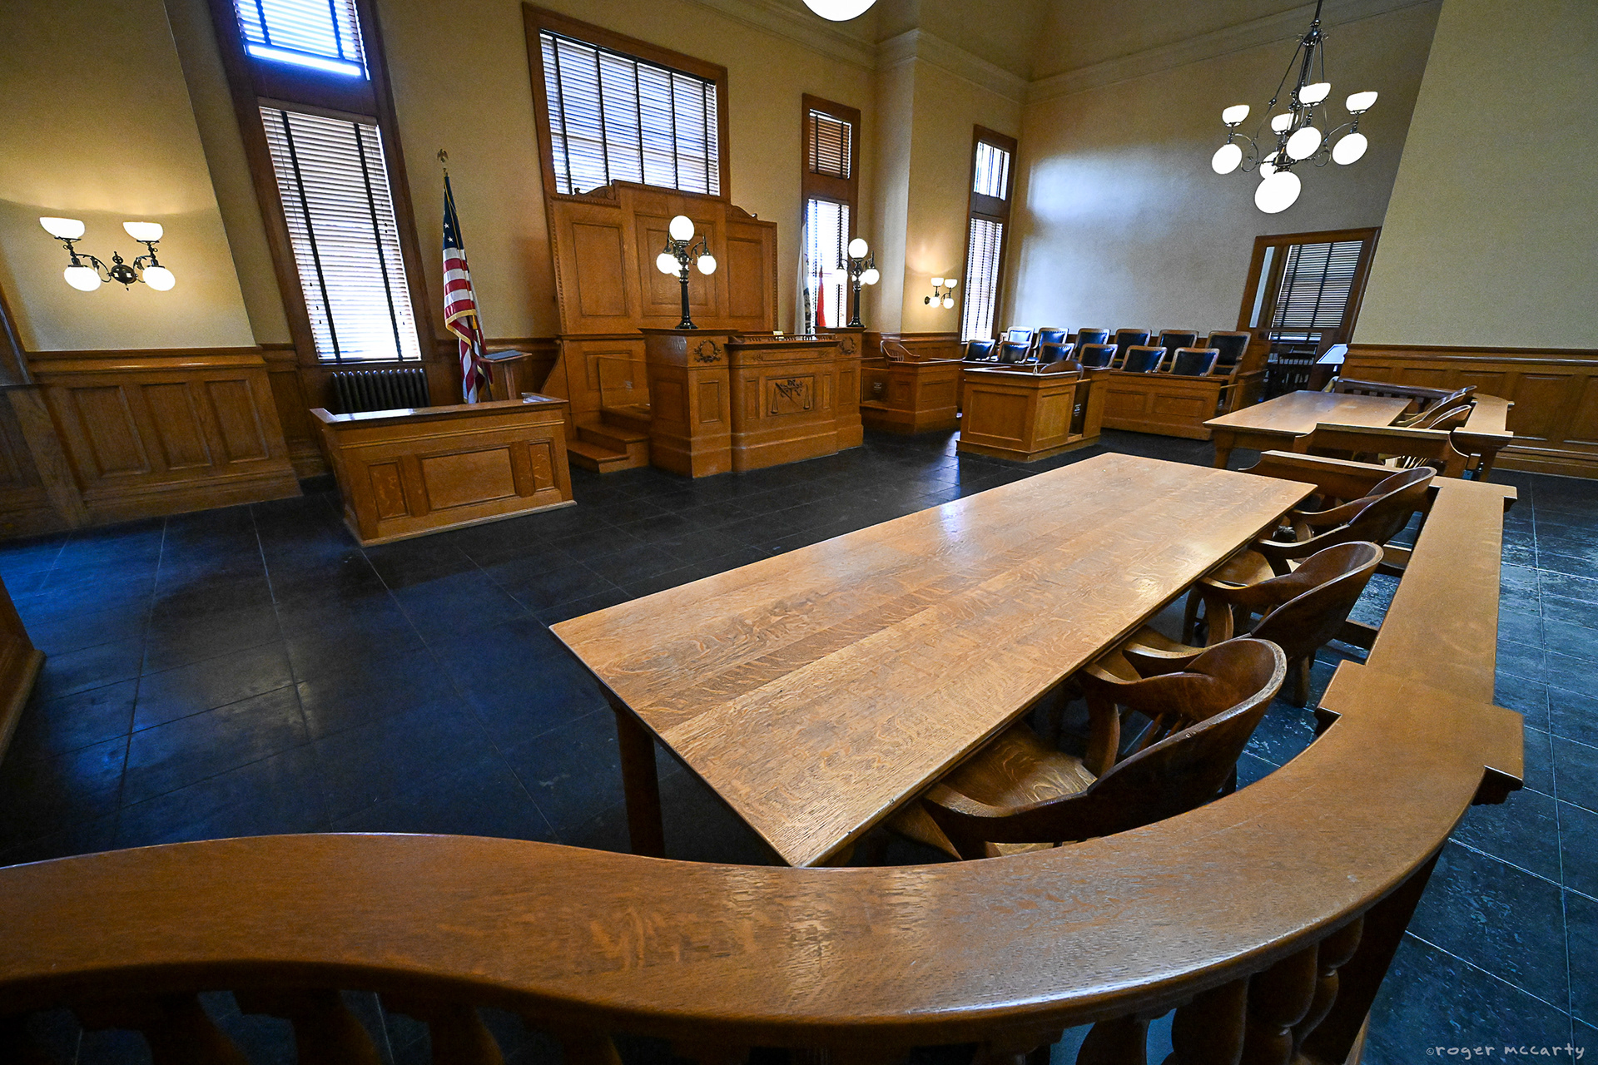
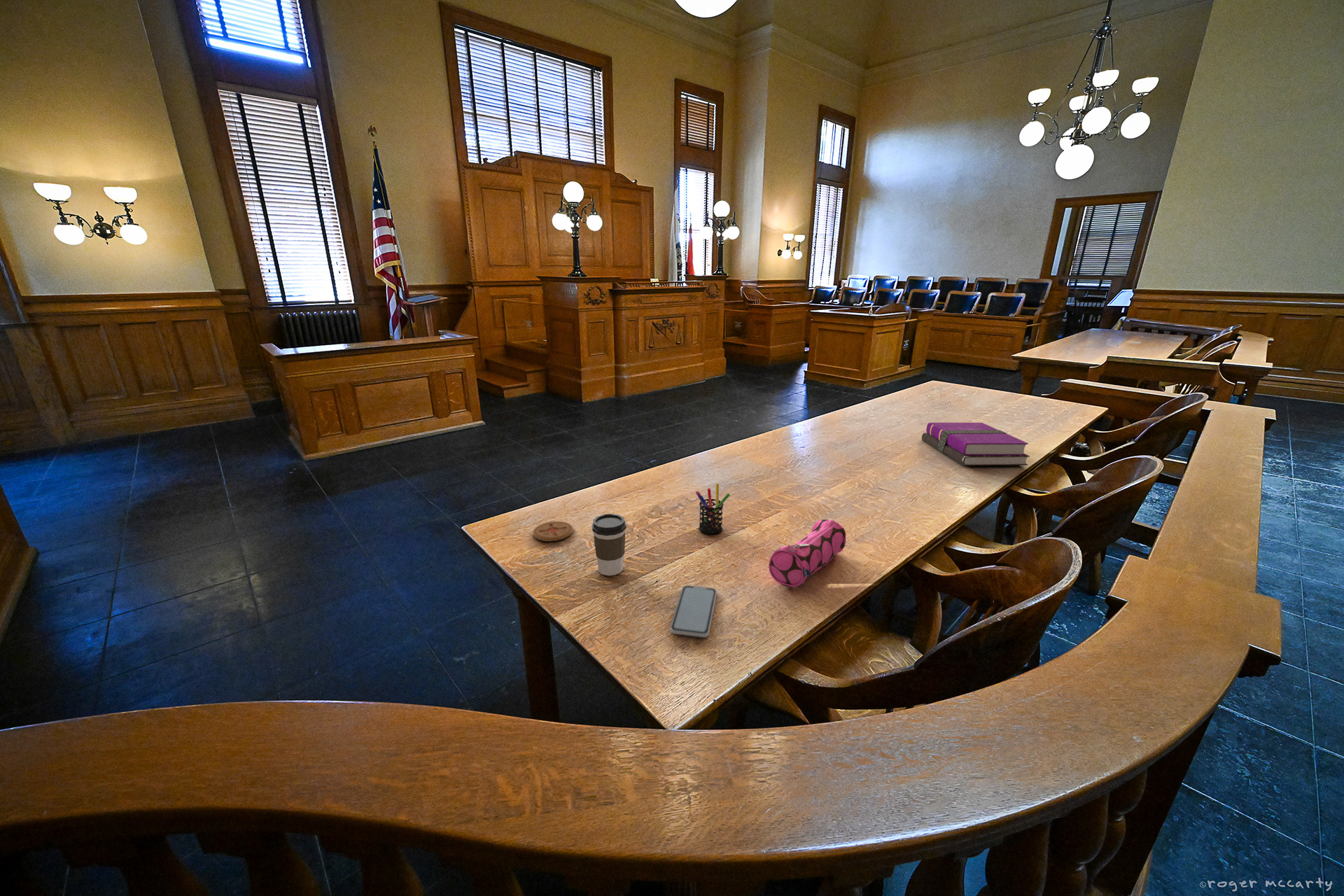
+ pencil case [768,519,846,588]
+ coffee cup [591,513,627,576]
+ smartphone [670,584,717,638]
+ pen holder [695,483,731,535]
+ notebook [921,422,1030,466]
+ coaster [532,521,574,542]
